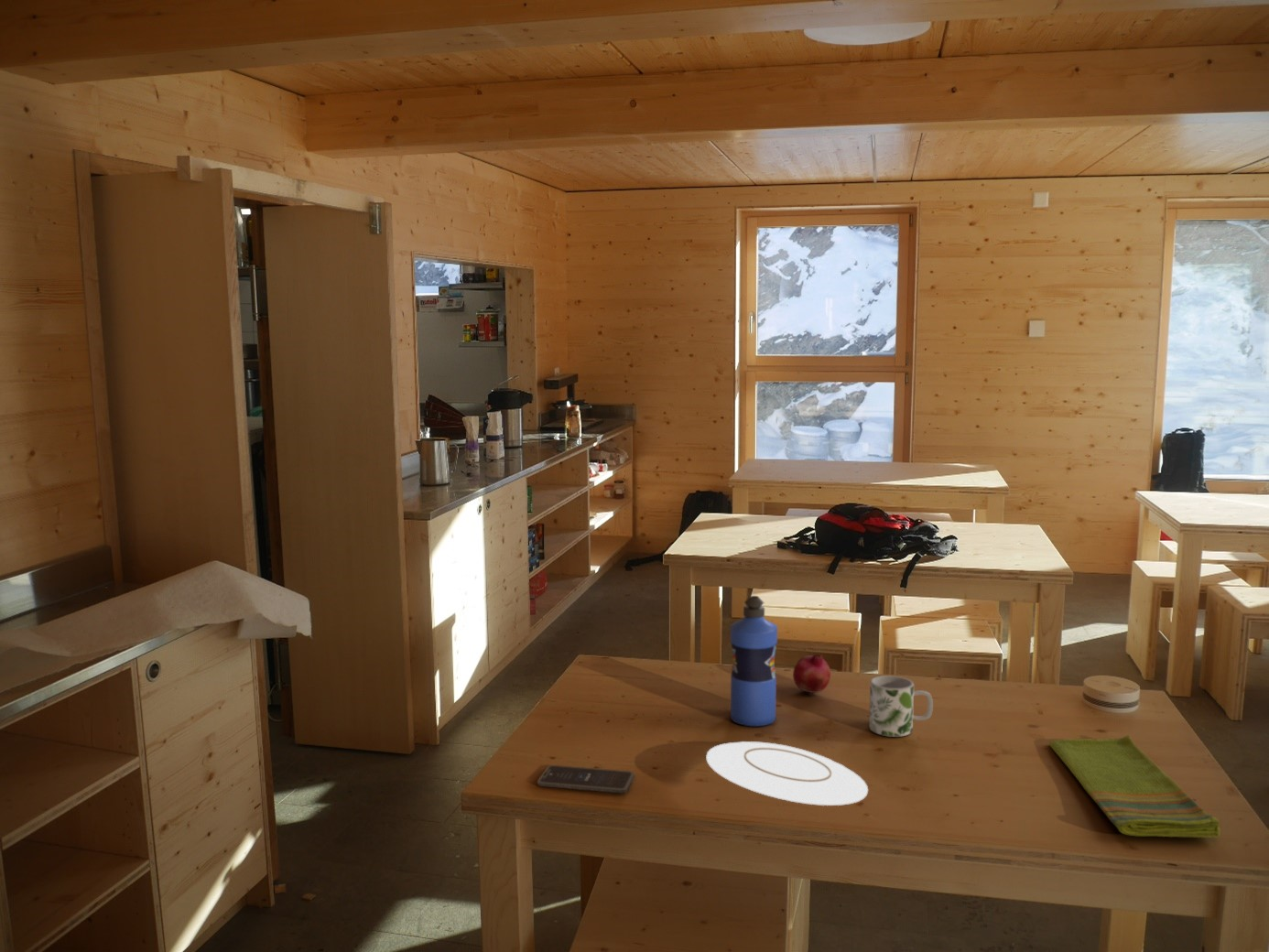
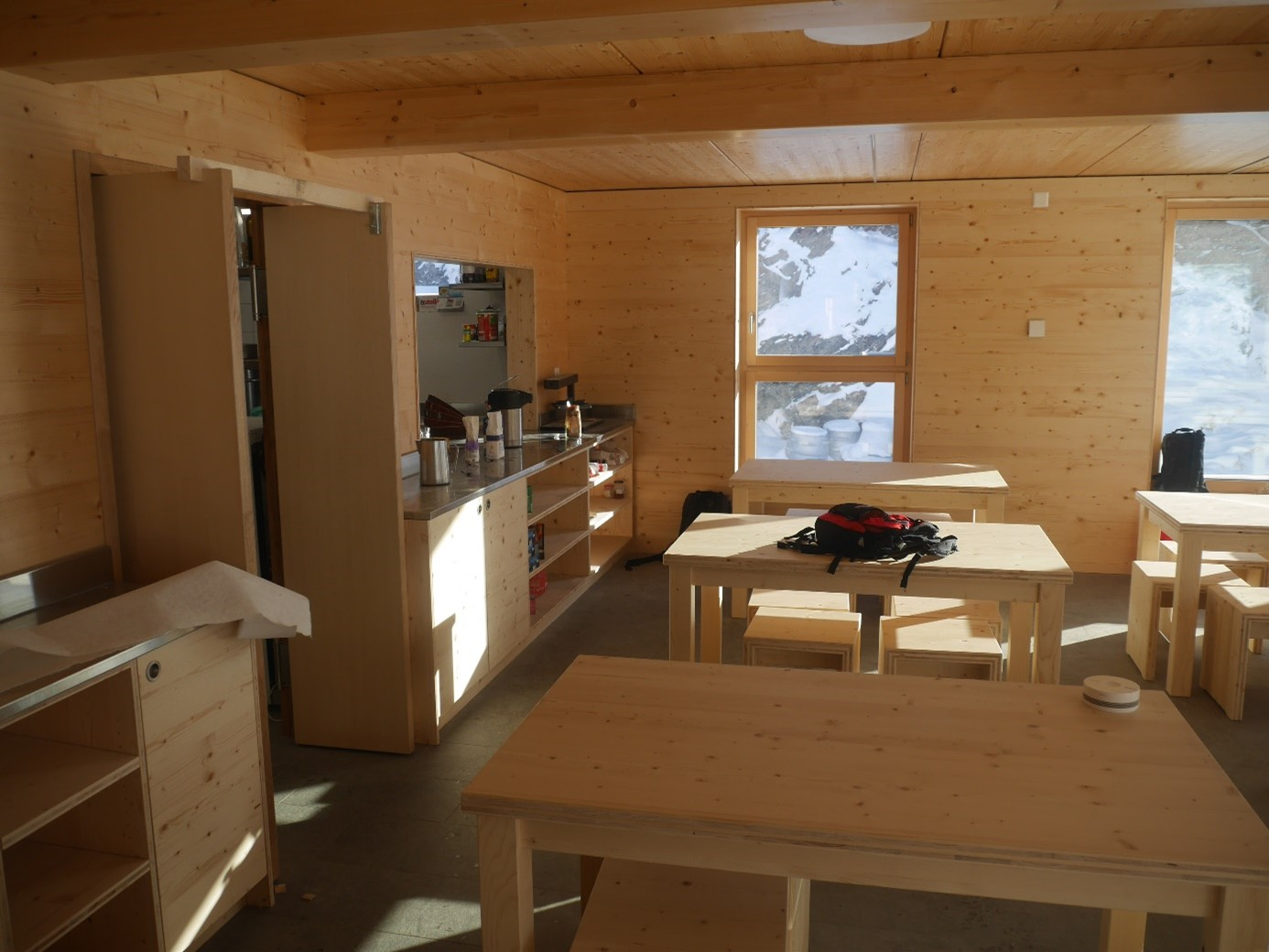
- water bottle [730,595,778,727]
- mug [868,675,934,738]
- smartphone [537,764,635,794]
- fruit [792,654,831,694]
- dish towel [1048,734,1221,838]
- plate [705,741,869,806]
